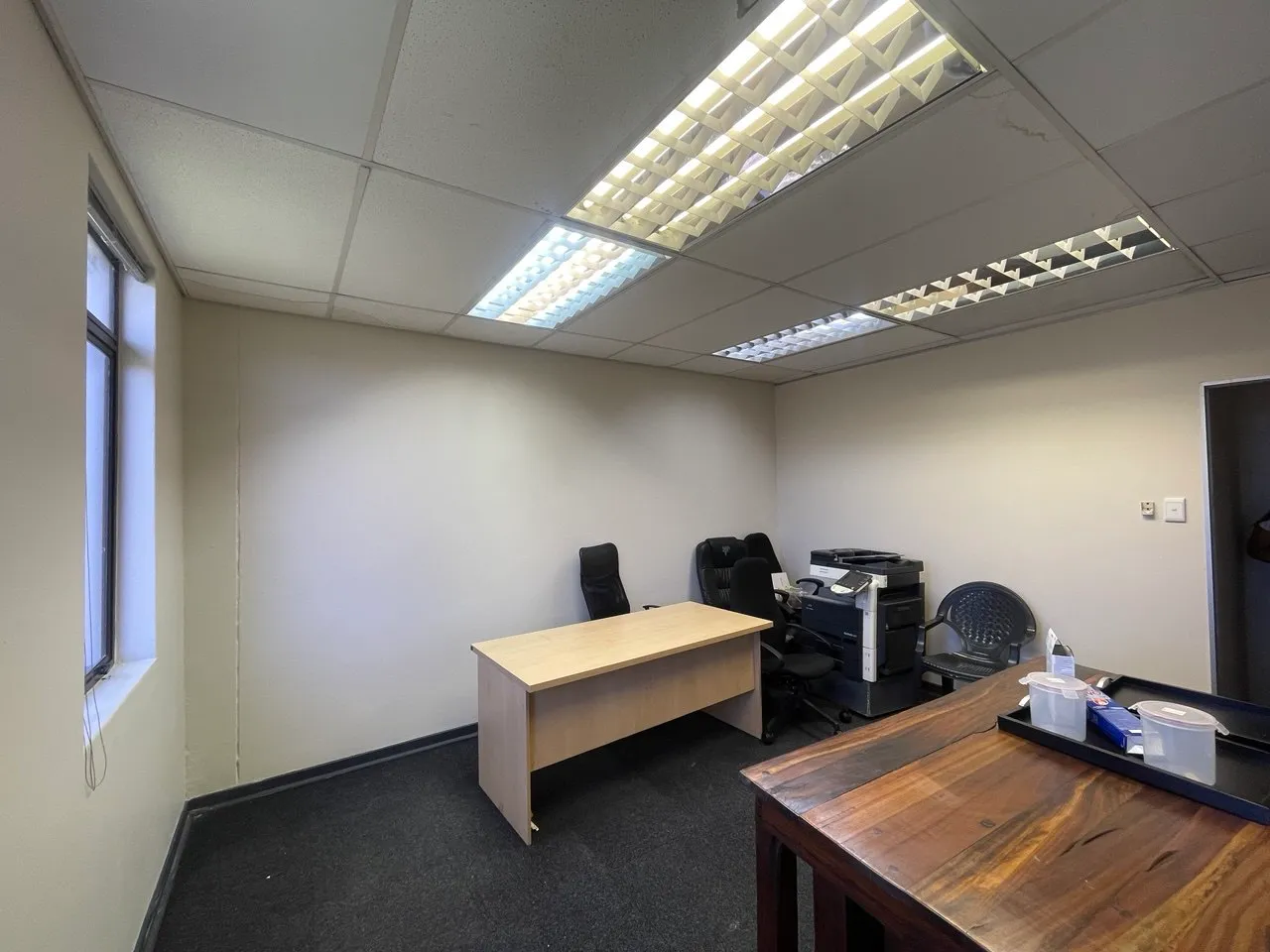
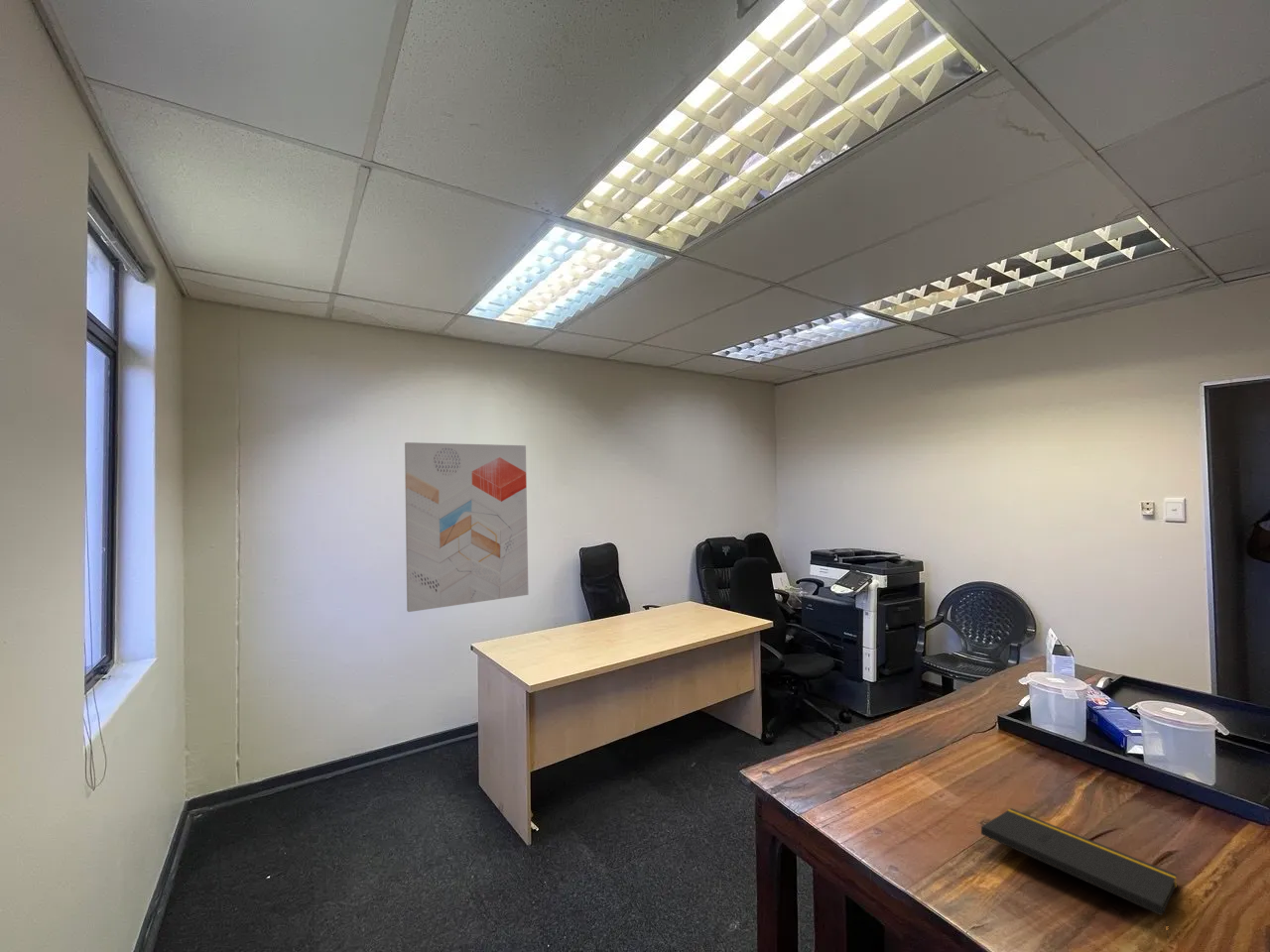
+ notepad [980,807,1178,940]
+ wall art [404,441,529,613]
